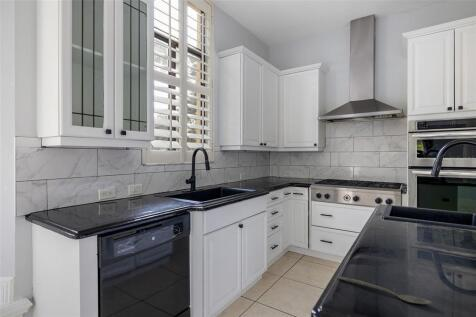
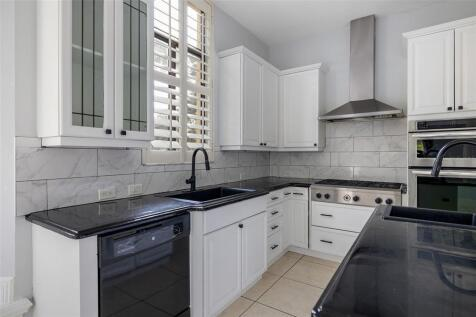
- spoon [337,275,432,305]
